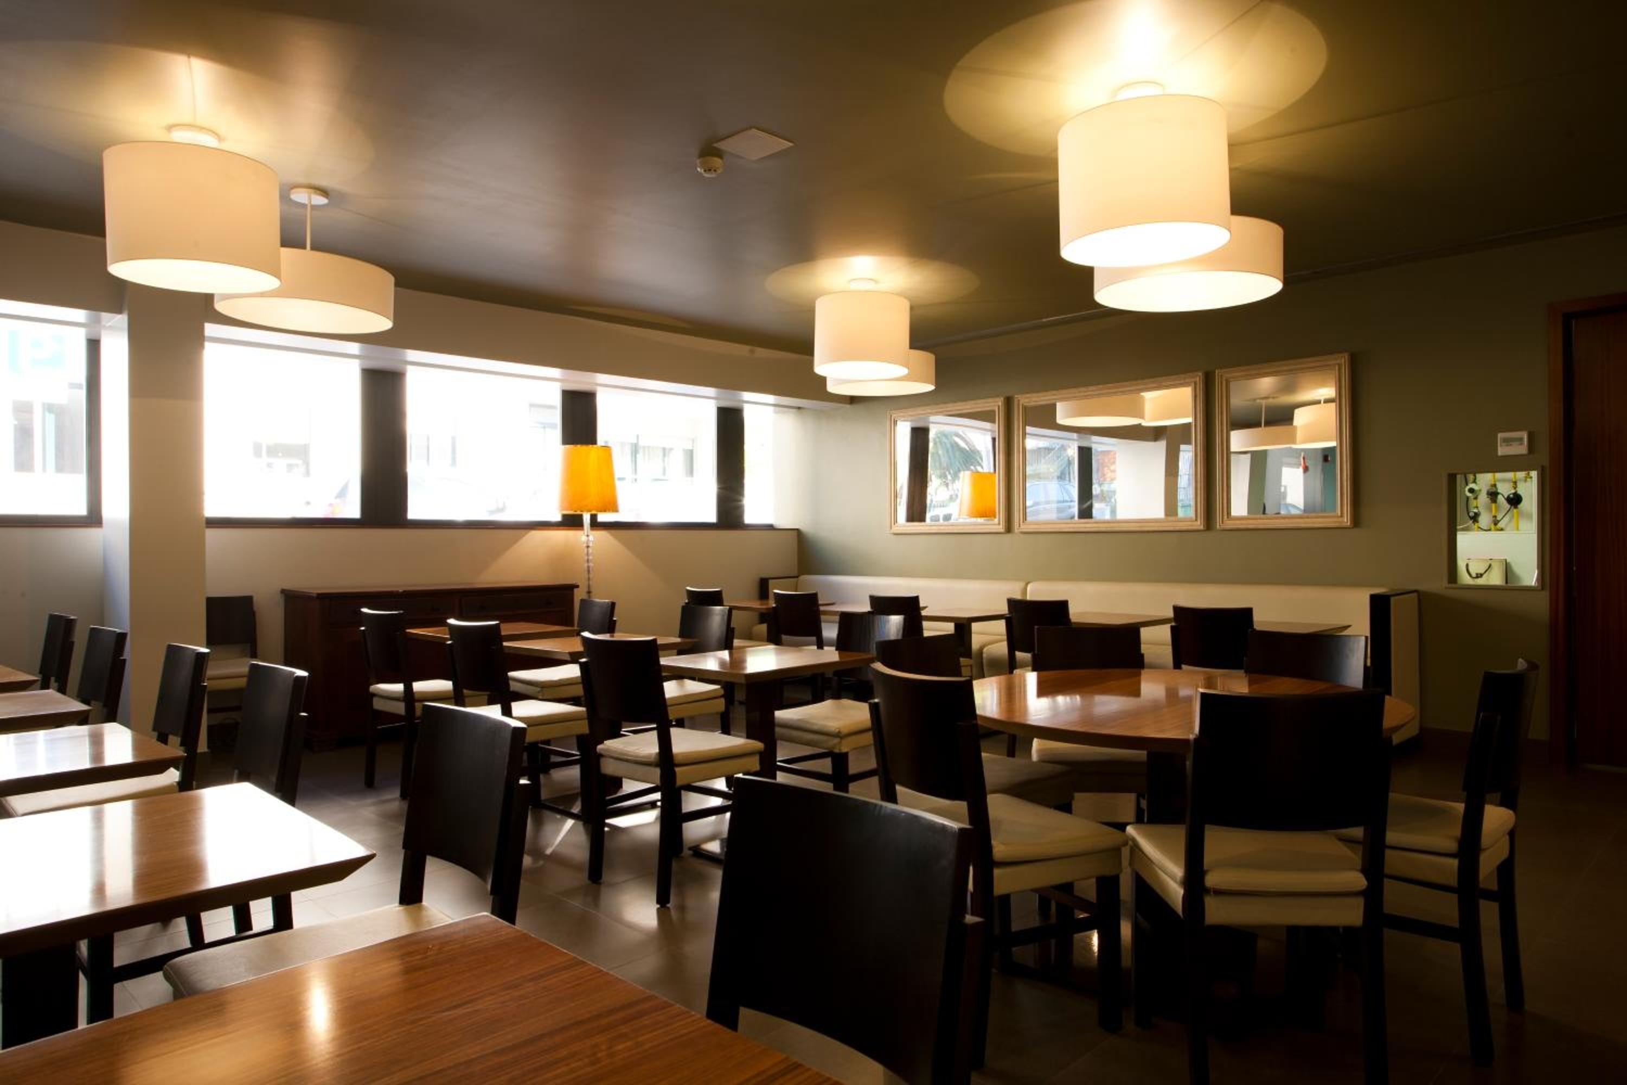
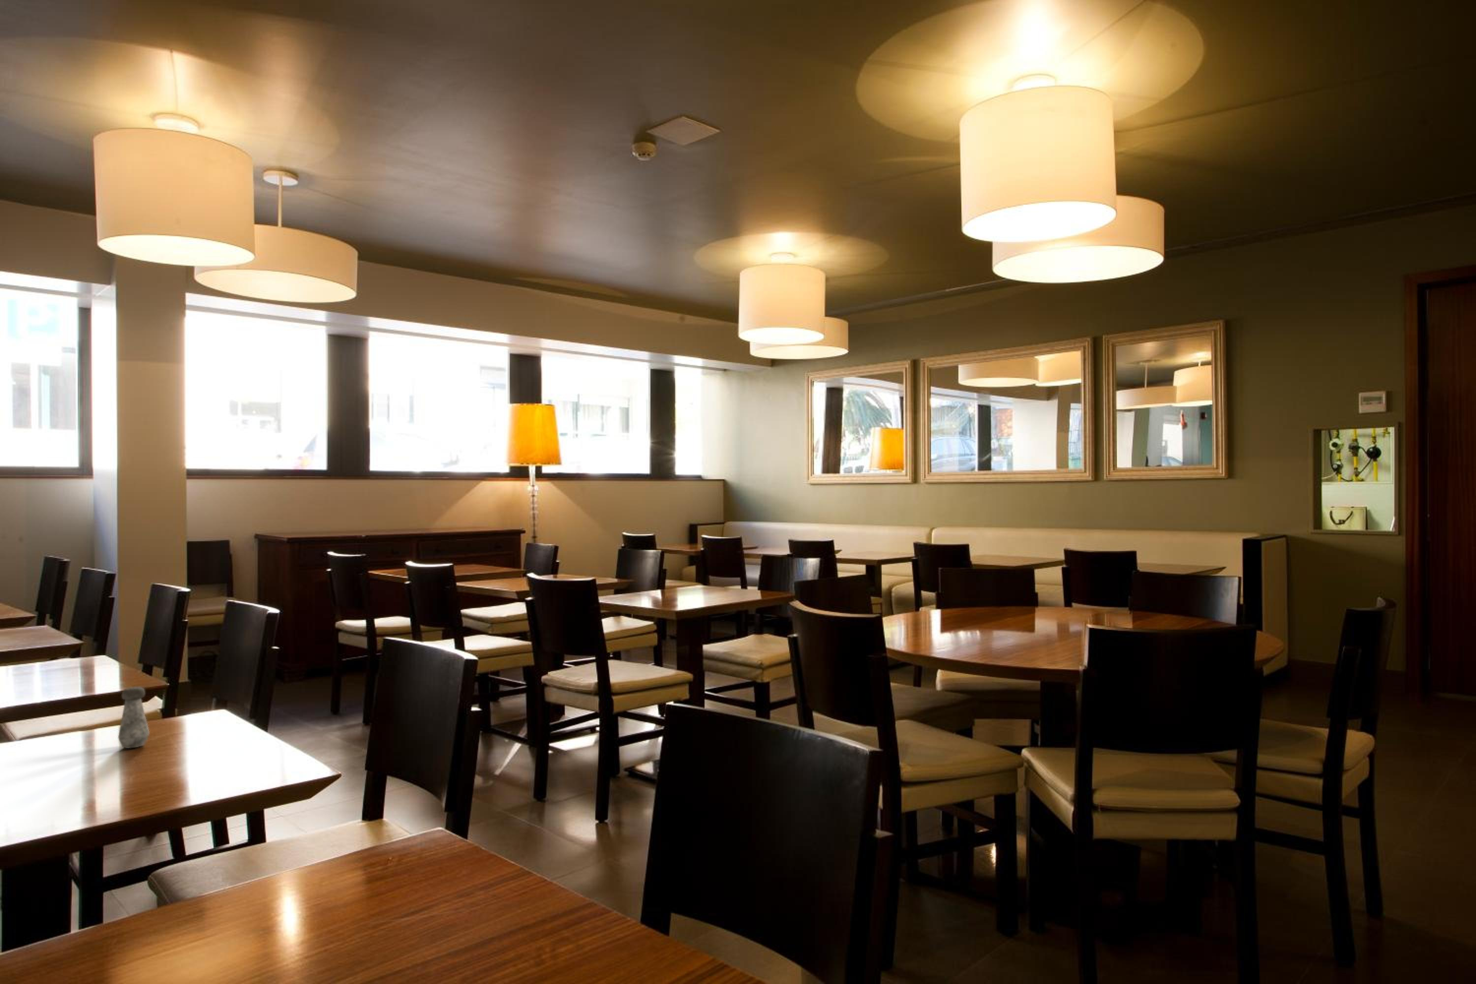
+ salt shaker [118,686,150,749]
